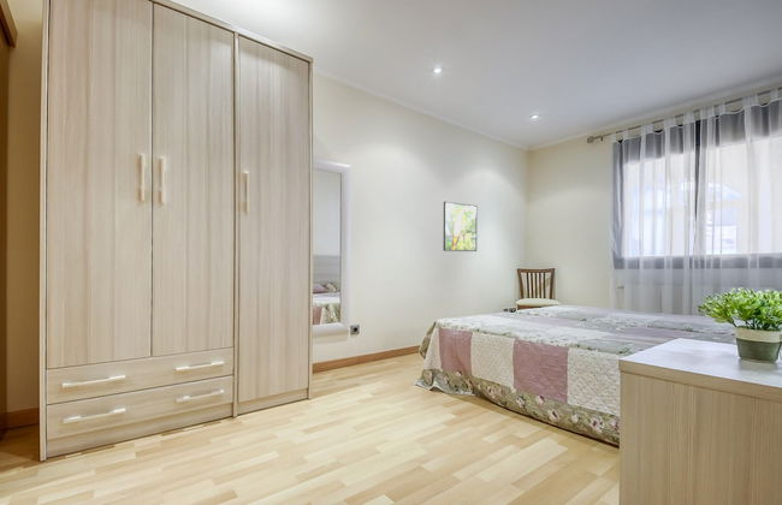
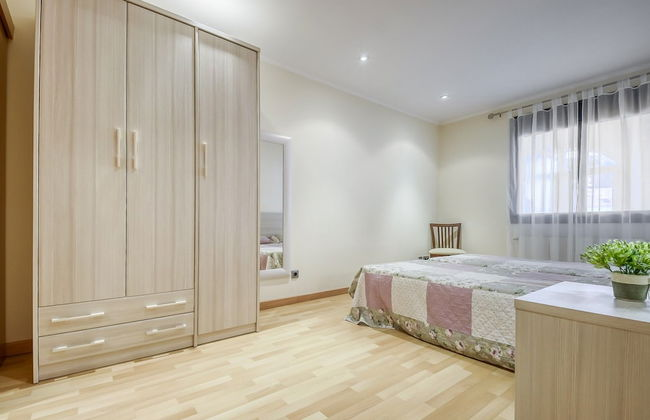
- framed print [443,201,478,252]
